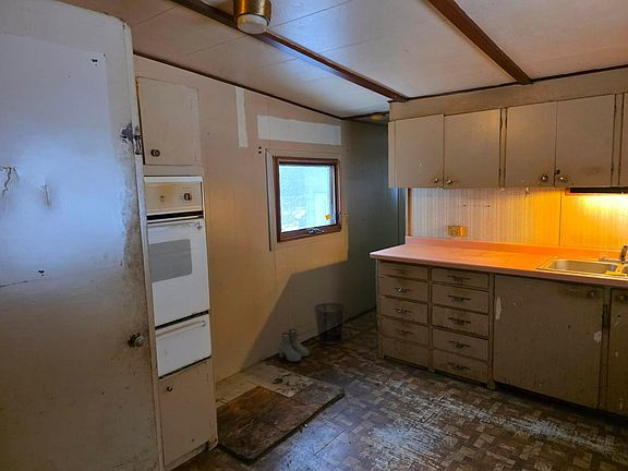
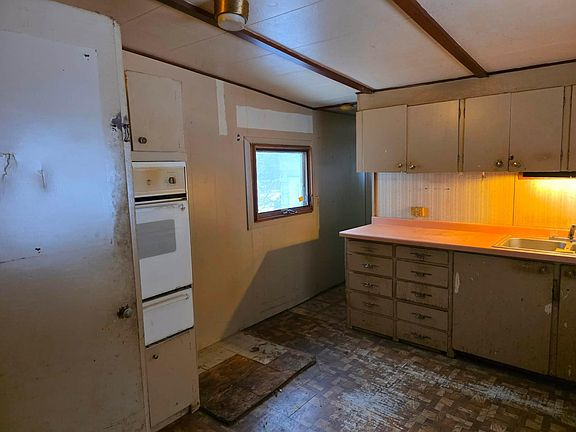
- boots [278,328,310,363]
- waste bin [313,302,347,346]
